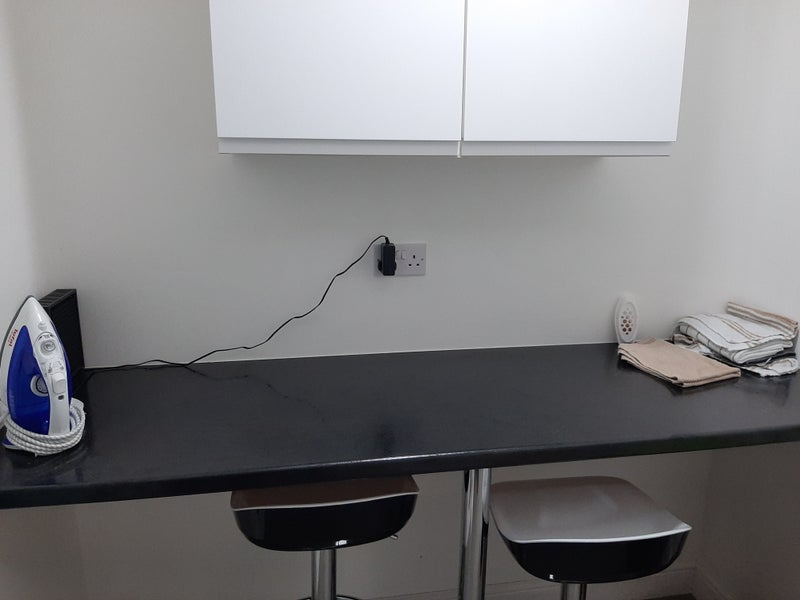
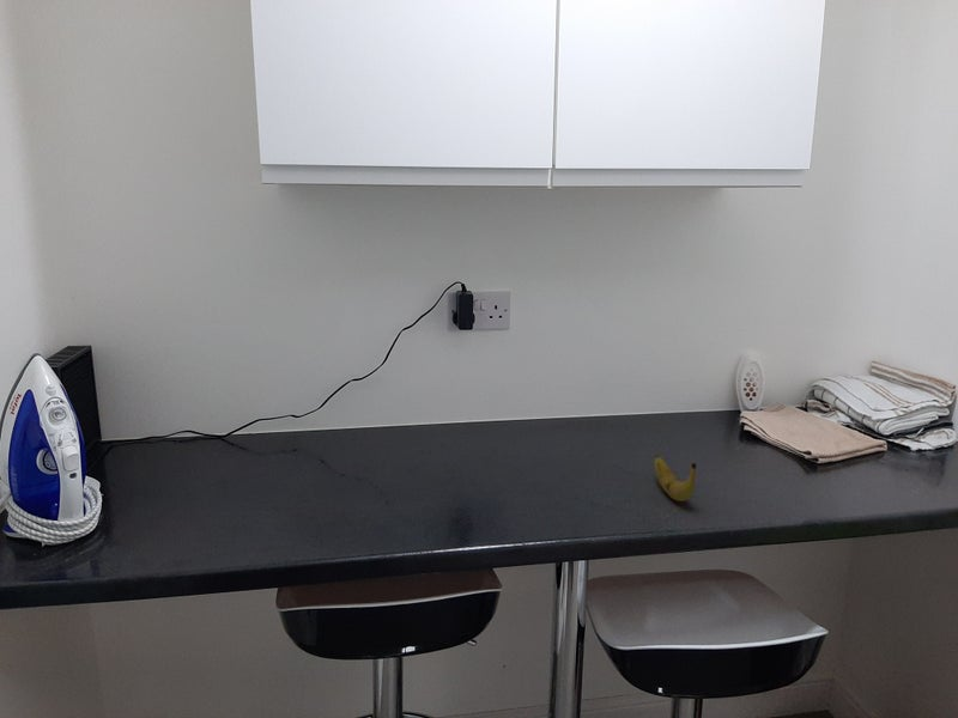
+ banana [654,455,697,503]
